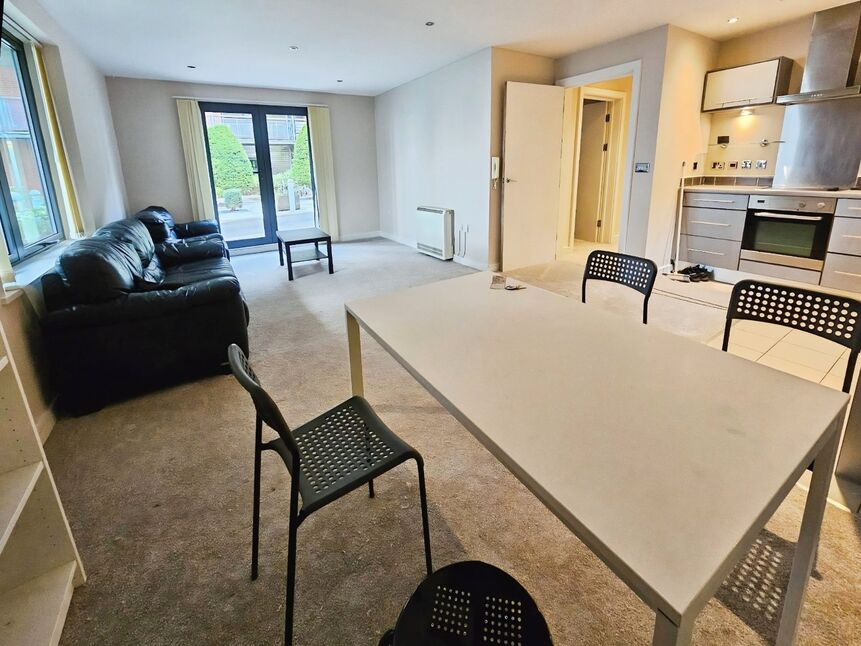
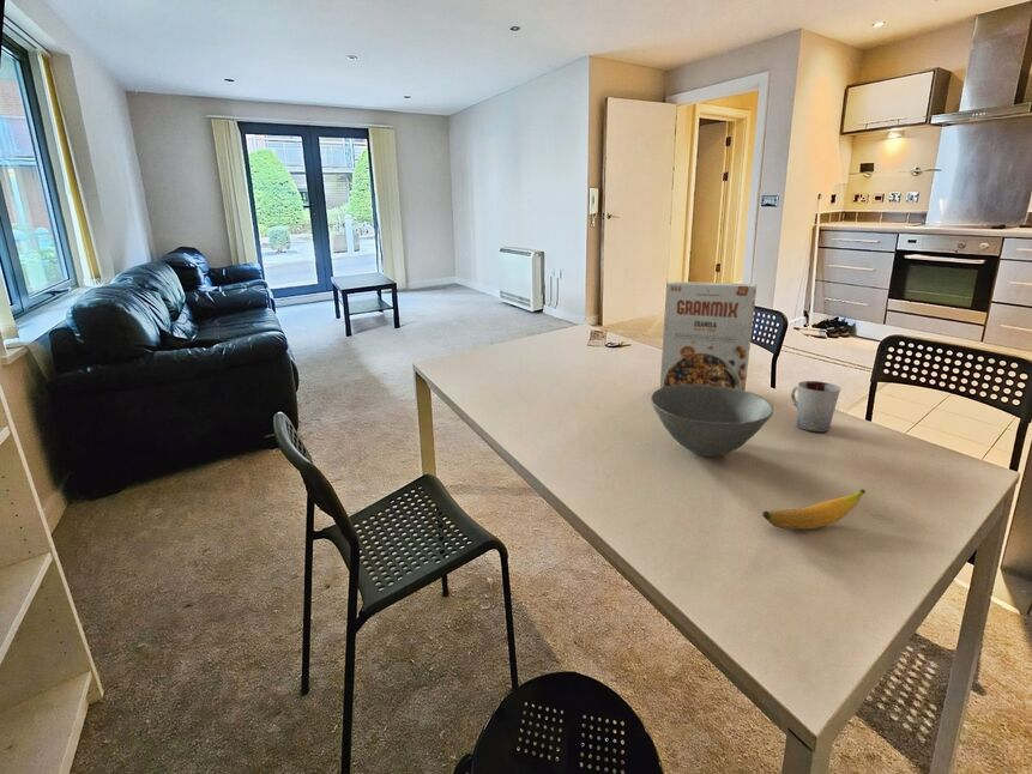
+ cereal box [659,280,758,392]
+ bowl [650,385,774,458]
+ banana [761,488,867,531]
+ cup [790,380,841,433]
